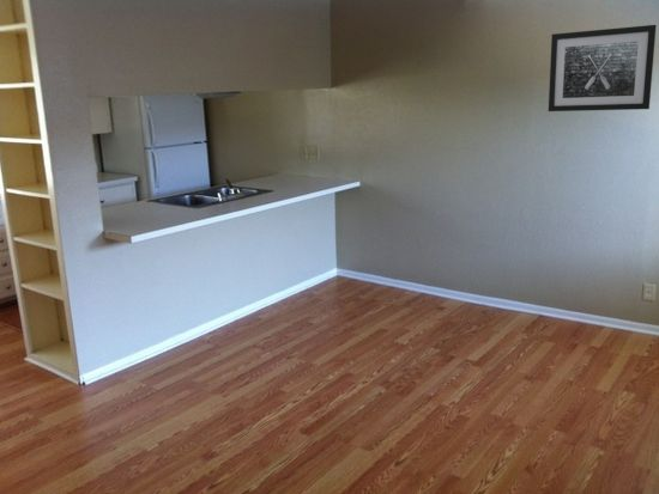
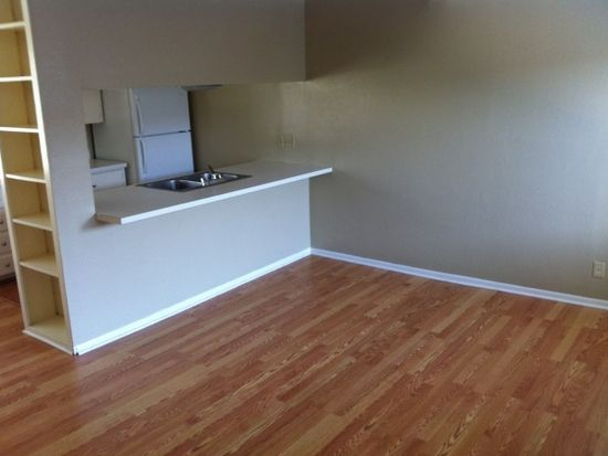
- wall art [548,24,658,112]
